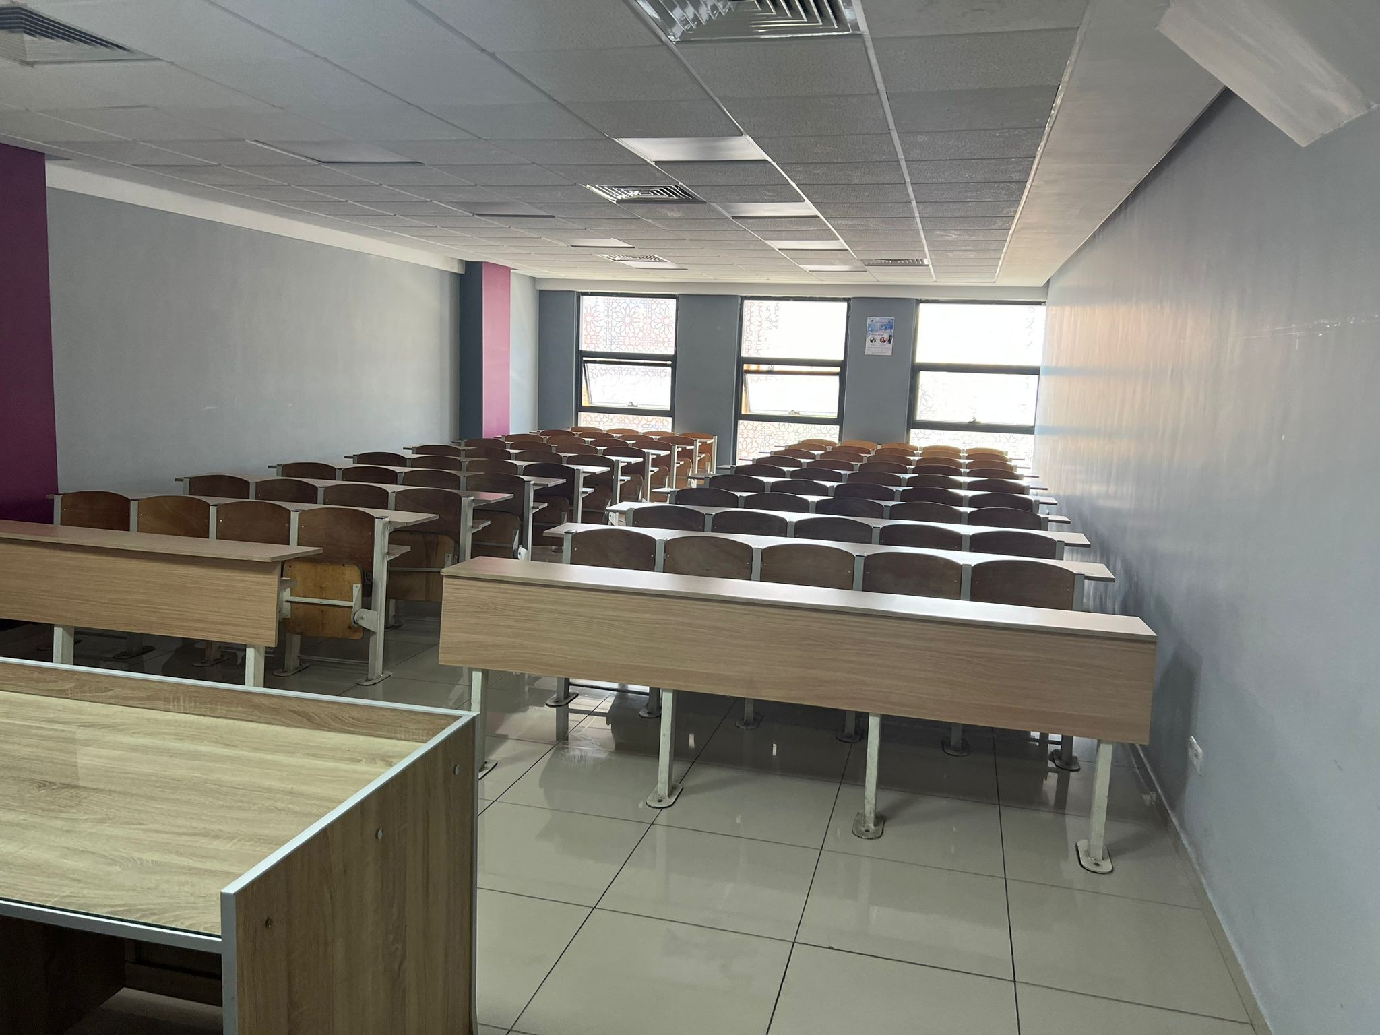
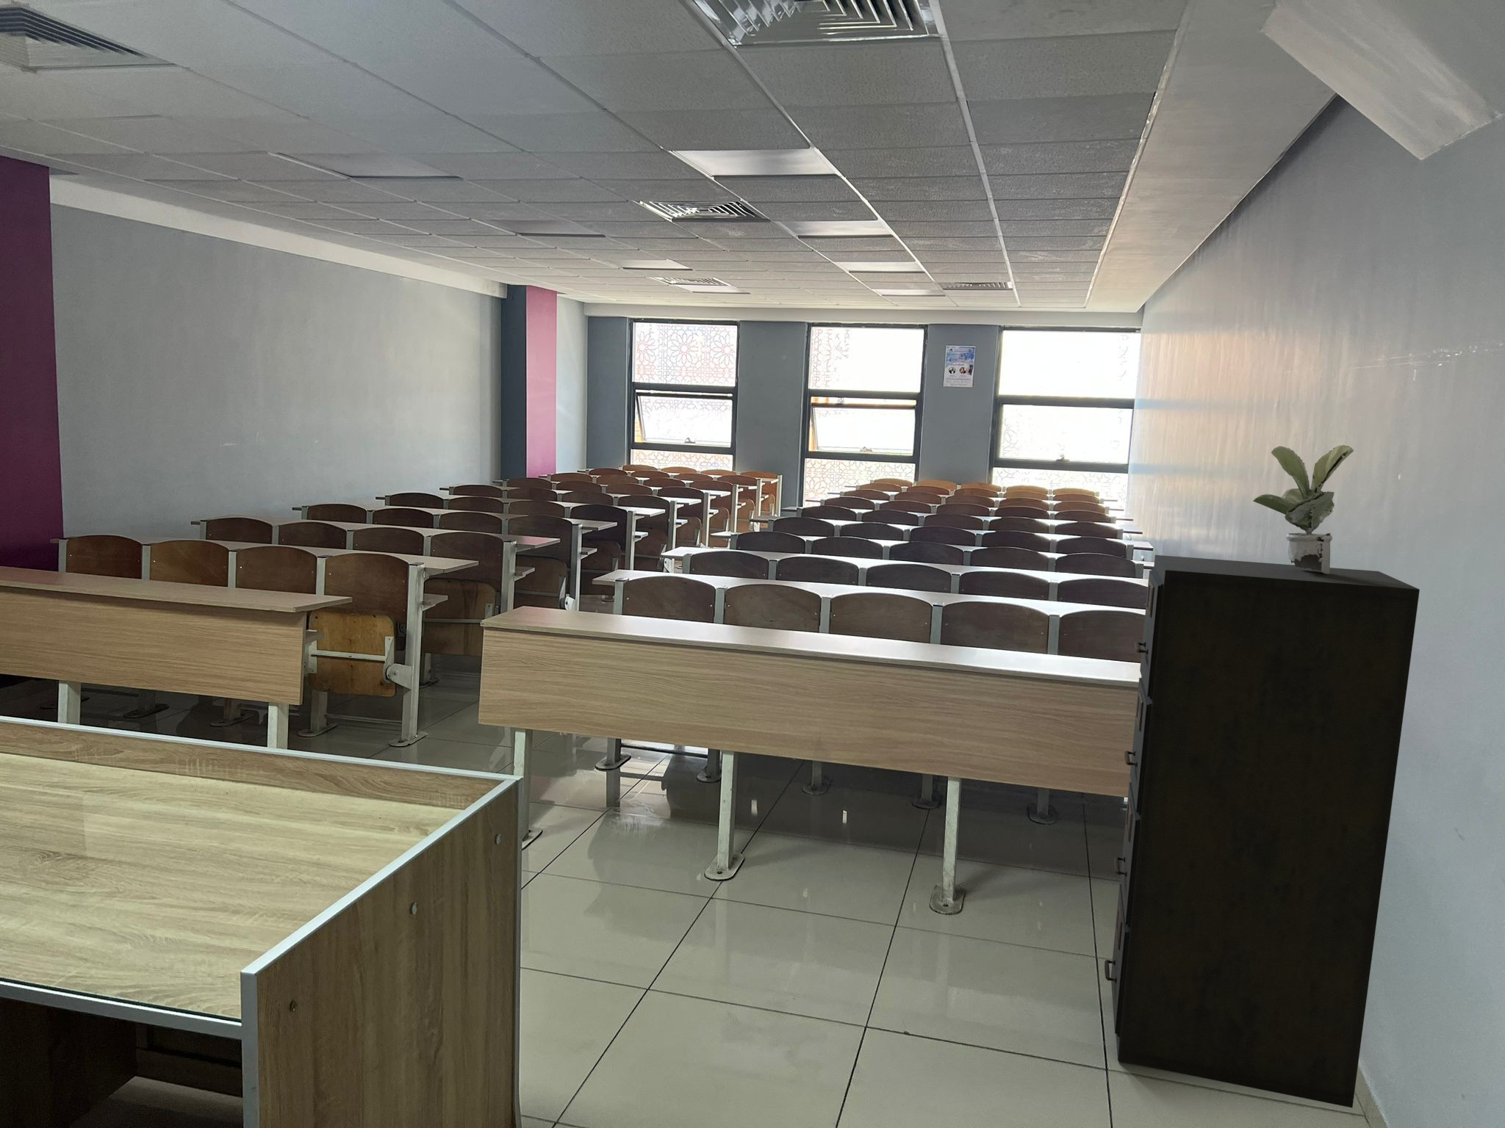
+ potted plant [1253,444,1354,575]
+ filing cabinet [1103,555,1421,1108]
